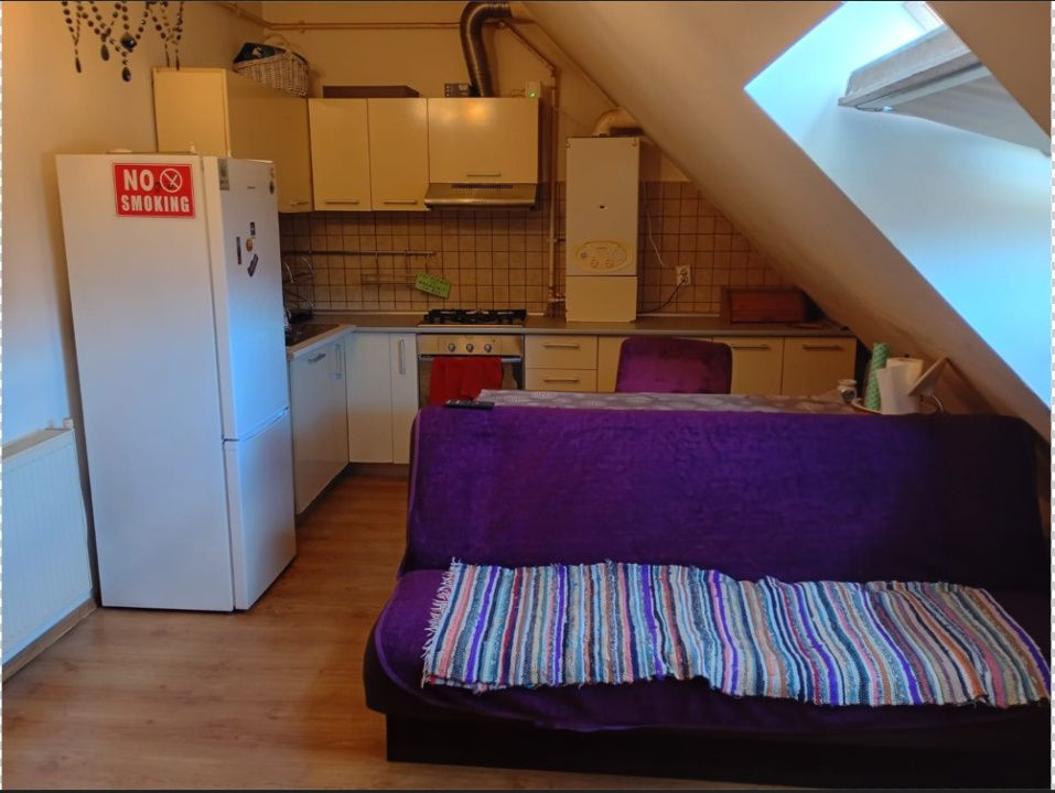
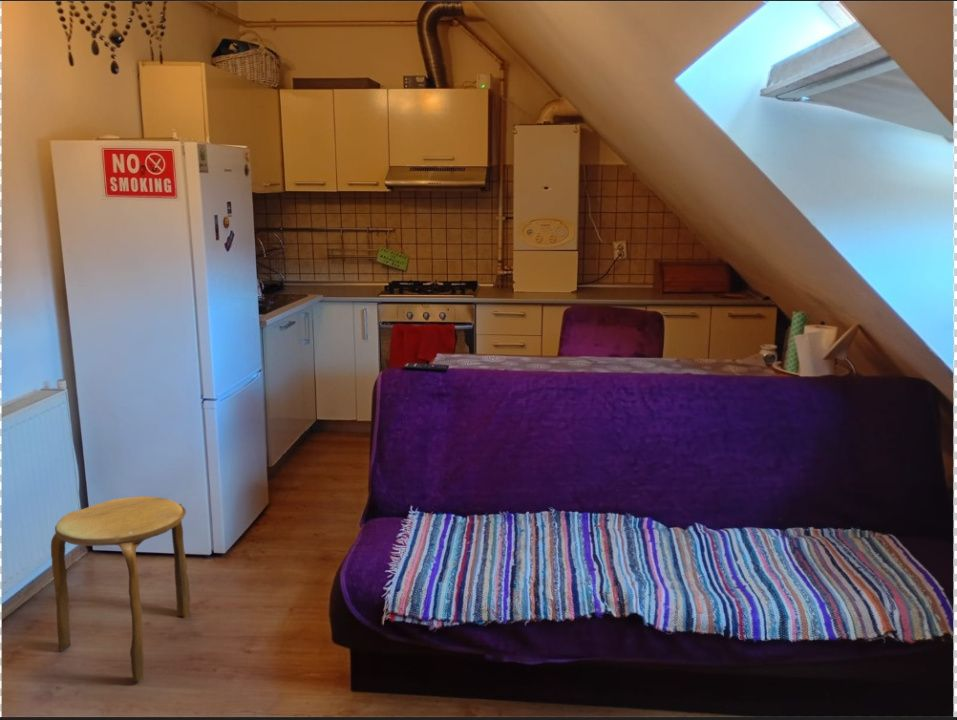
+ stool [50,495,191,682]
